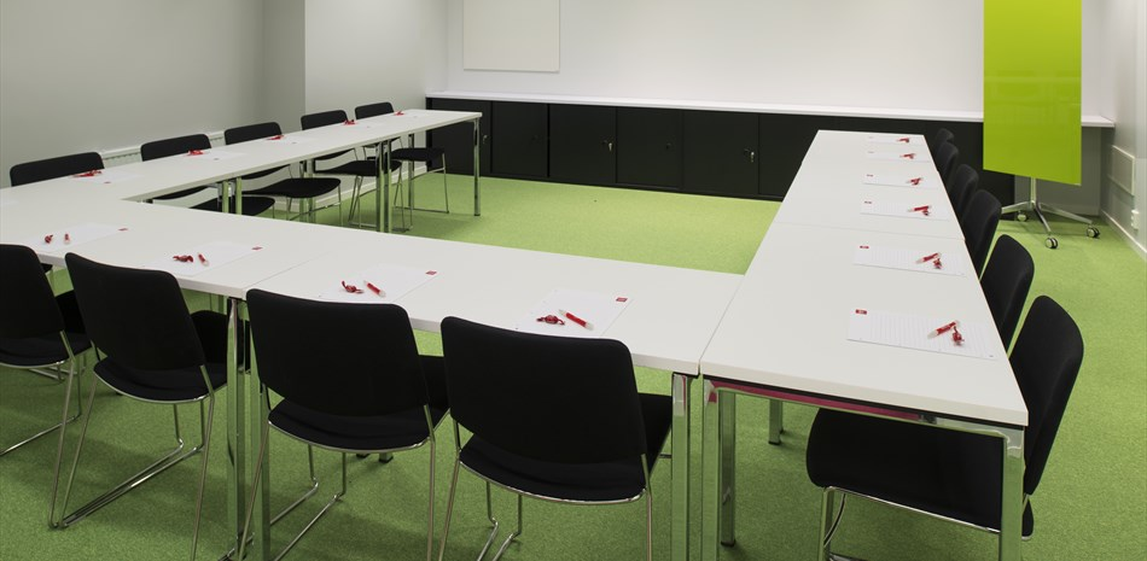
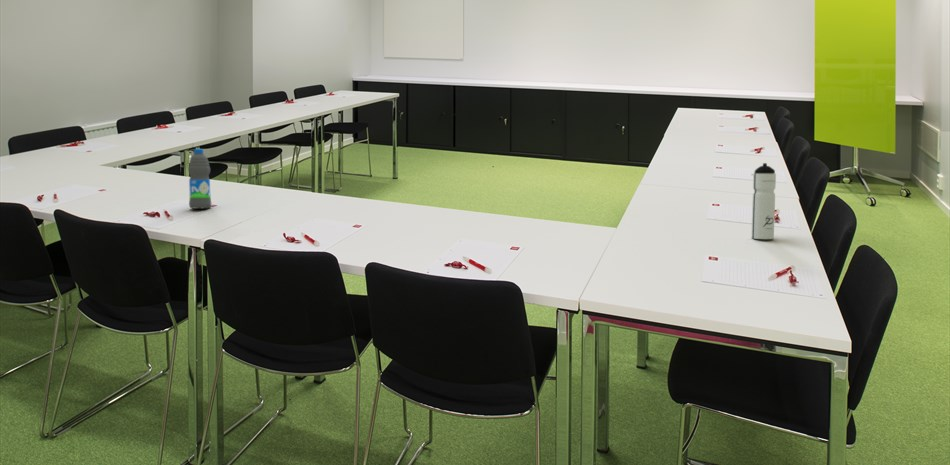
+ water bottle [750,162,777,240]
+ water bottle [187,148,212,210]
